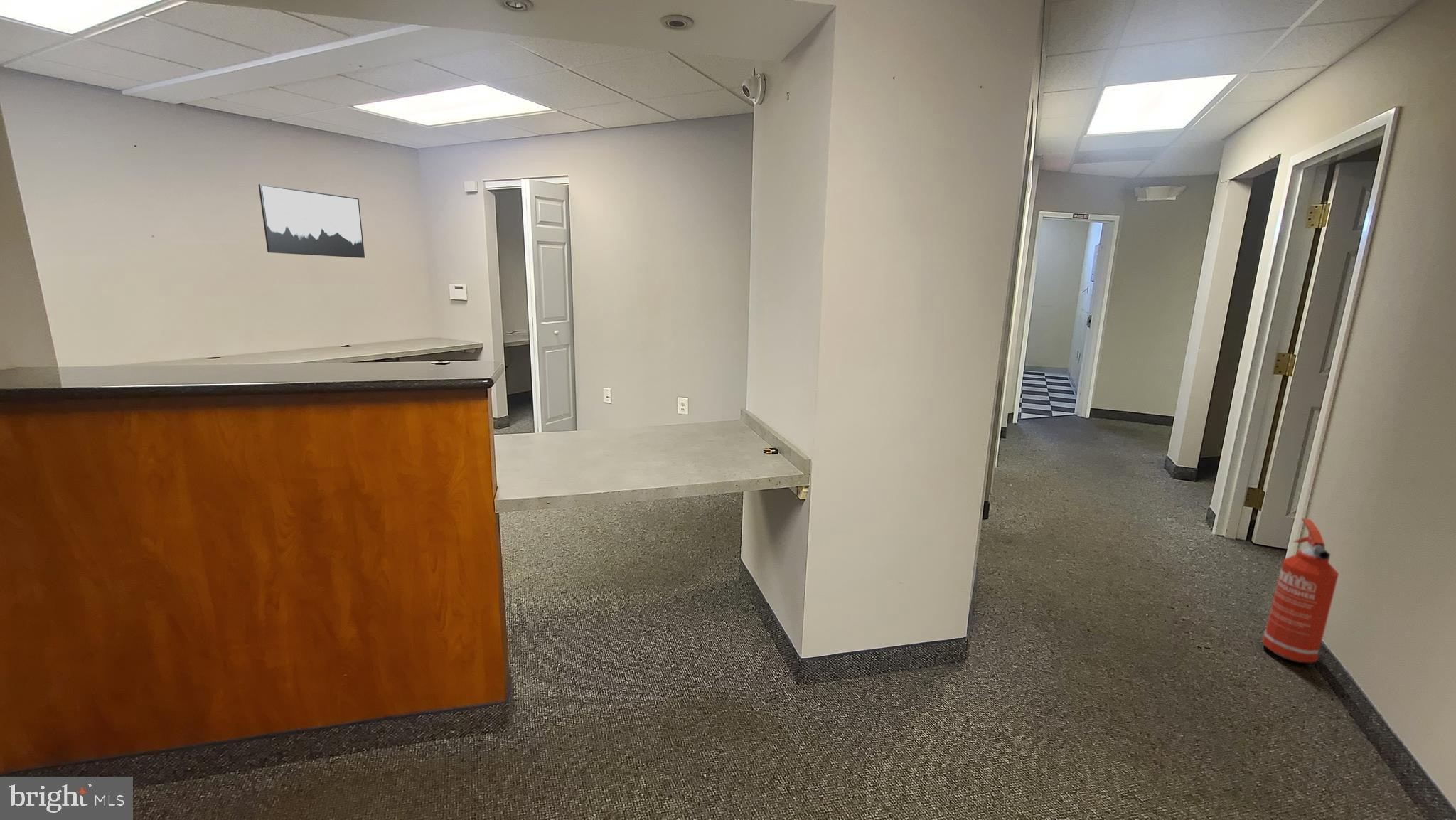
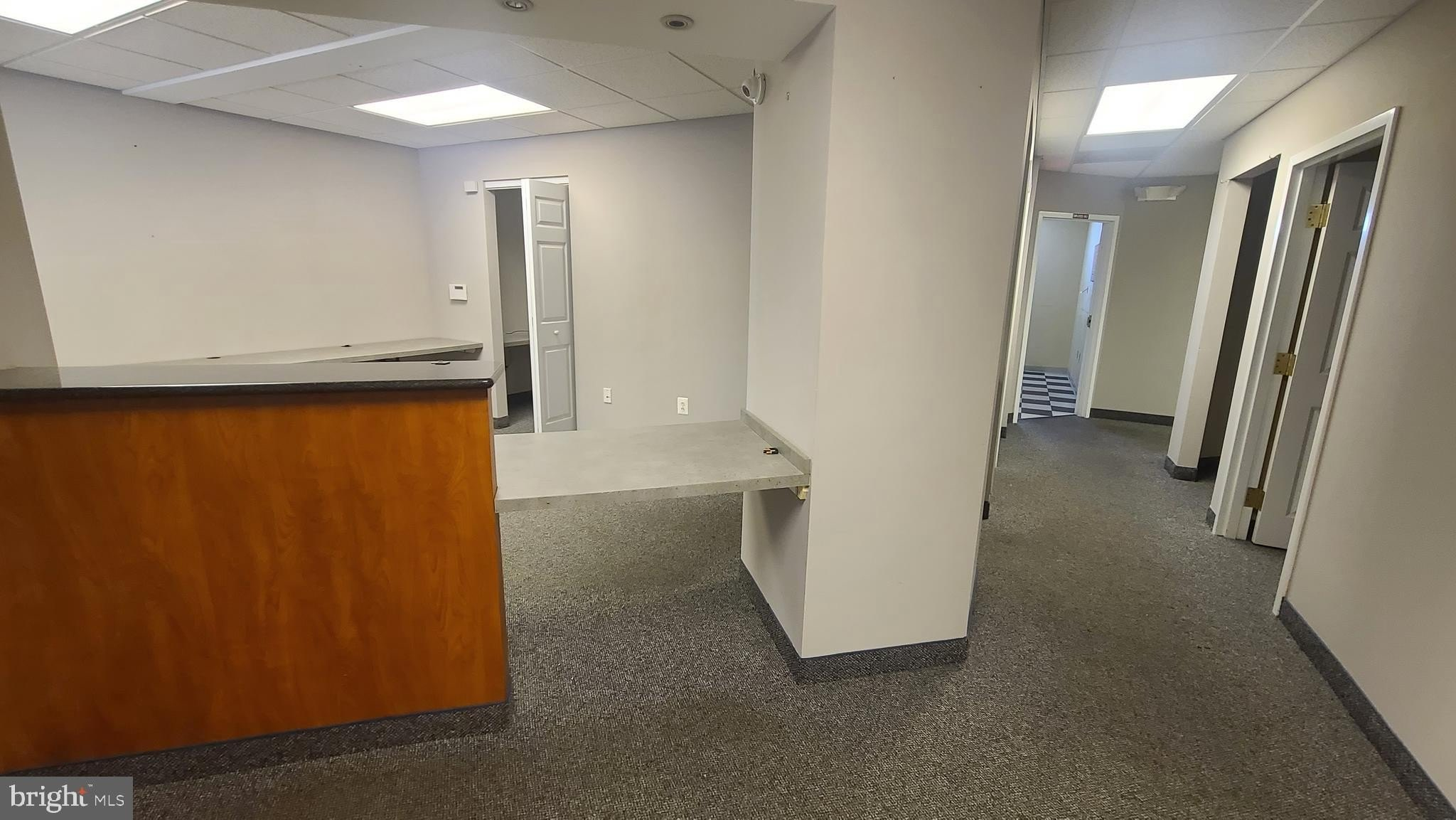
- wall art [257,183,365,259]
- fire extinguisher [1262,518,1339,664]
